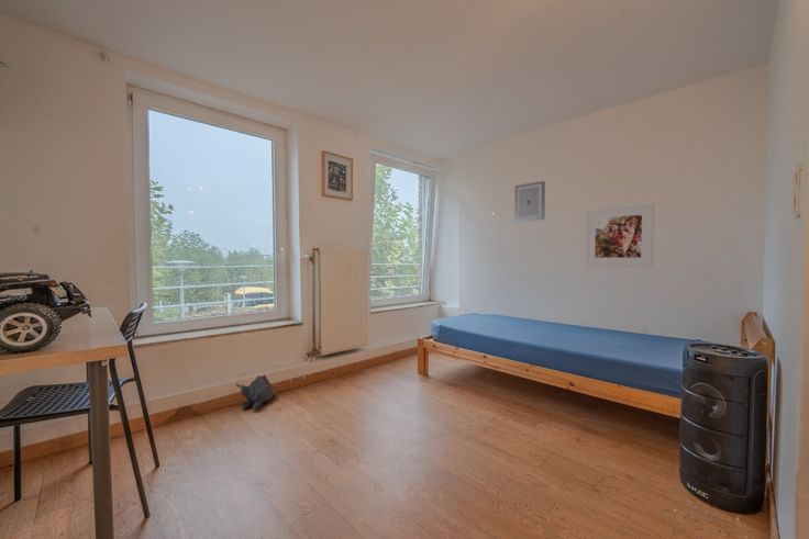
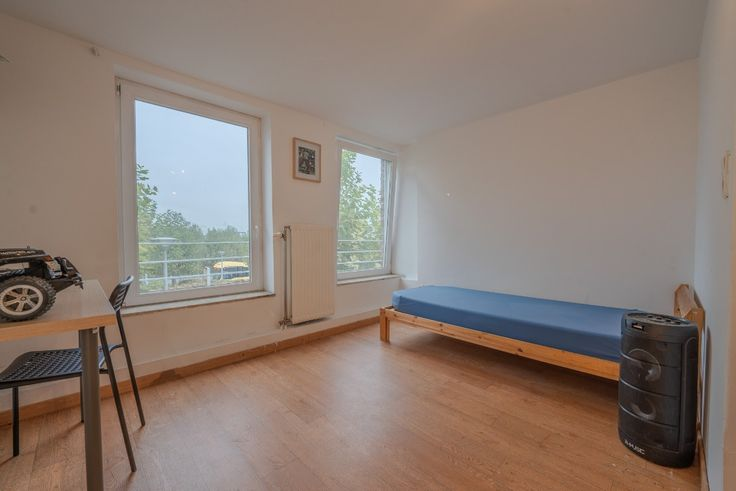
- plush toy [235,374,275,411]
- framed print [584,203,655,268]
- wall art [513,180,546,223]
